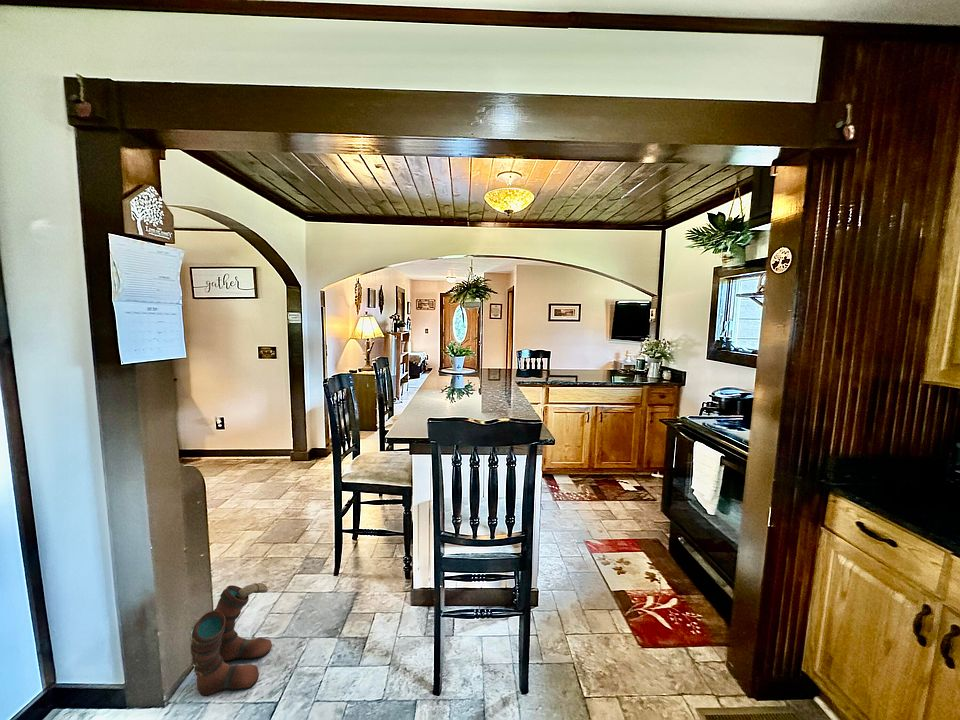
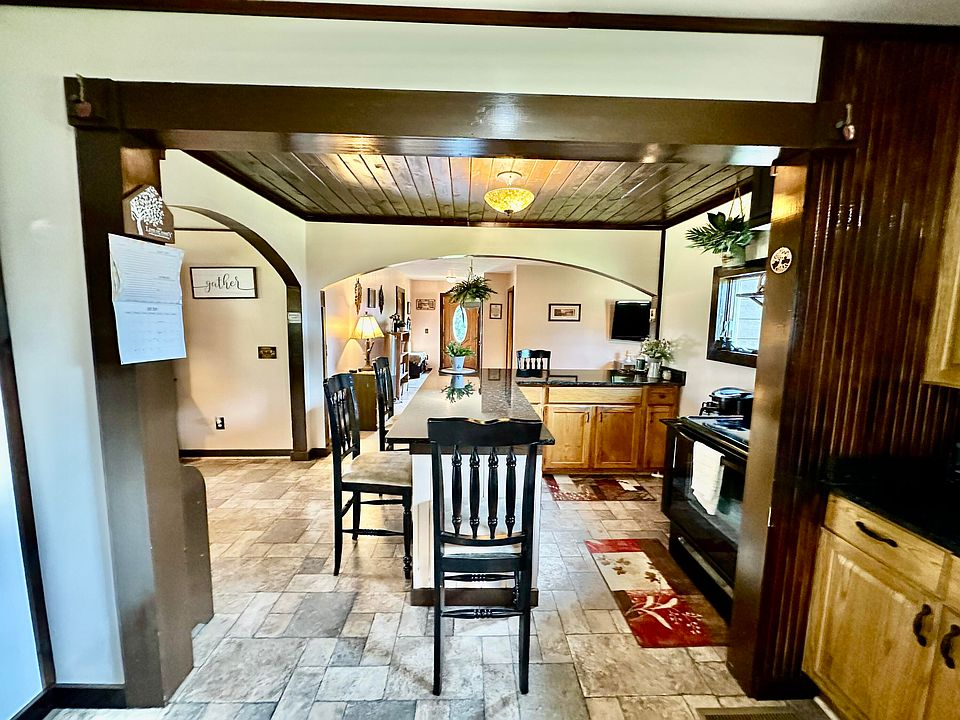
- boots [190,582,273,697]
